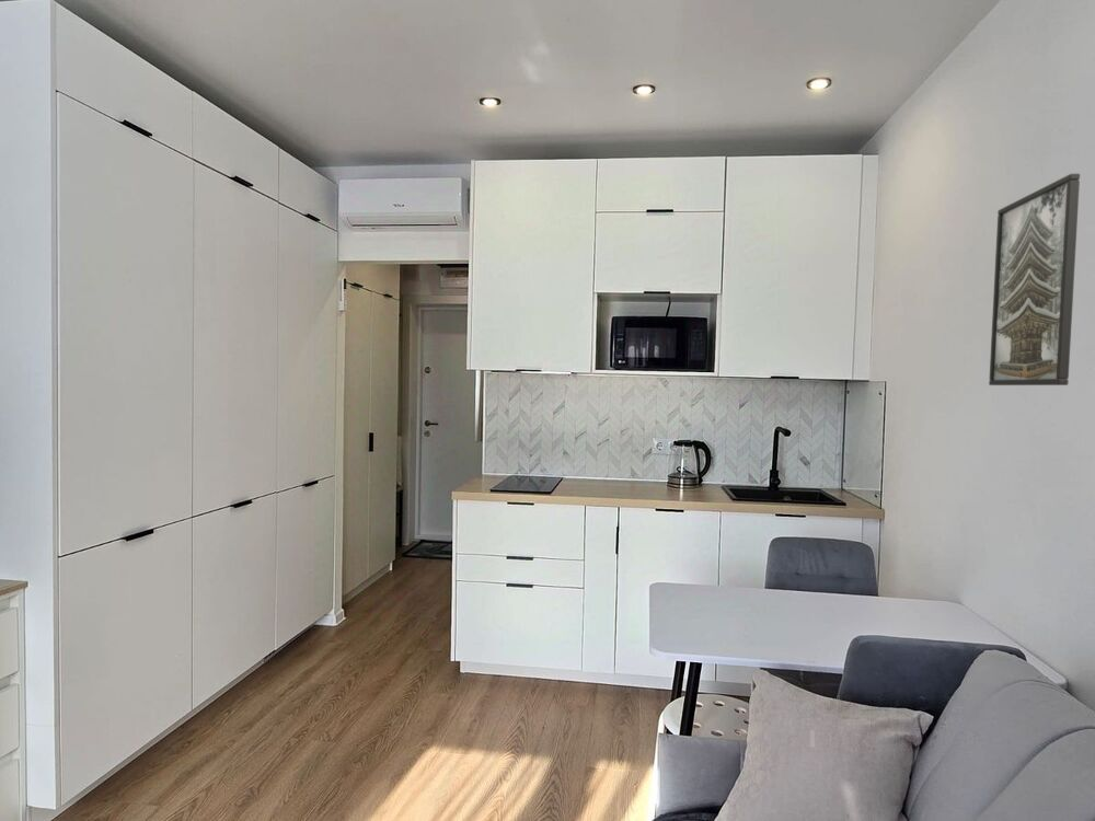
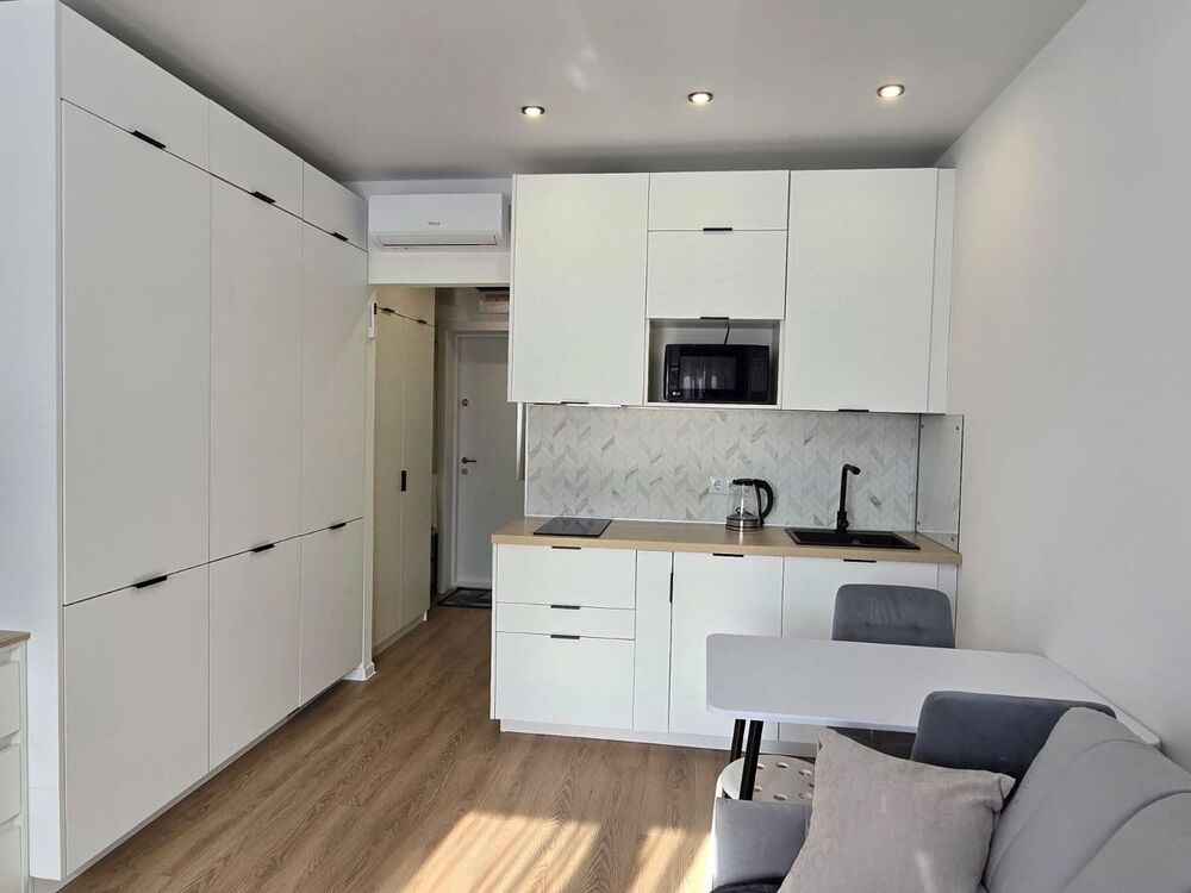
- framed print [988,173,1081,386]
